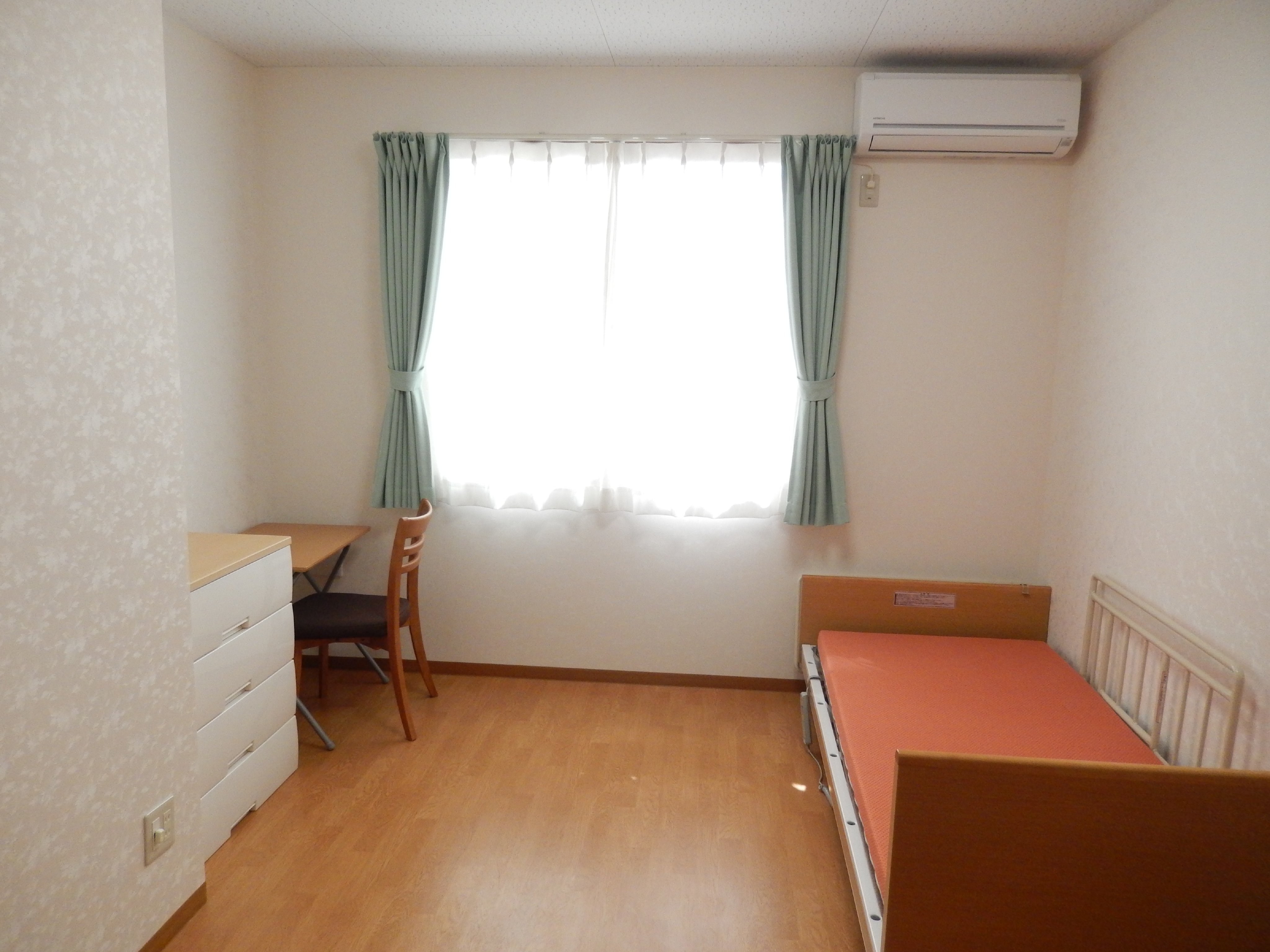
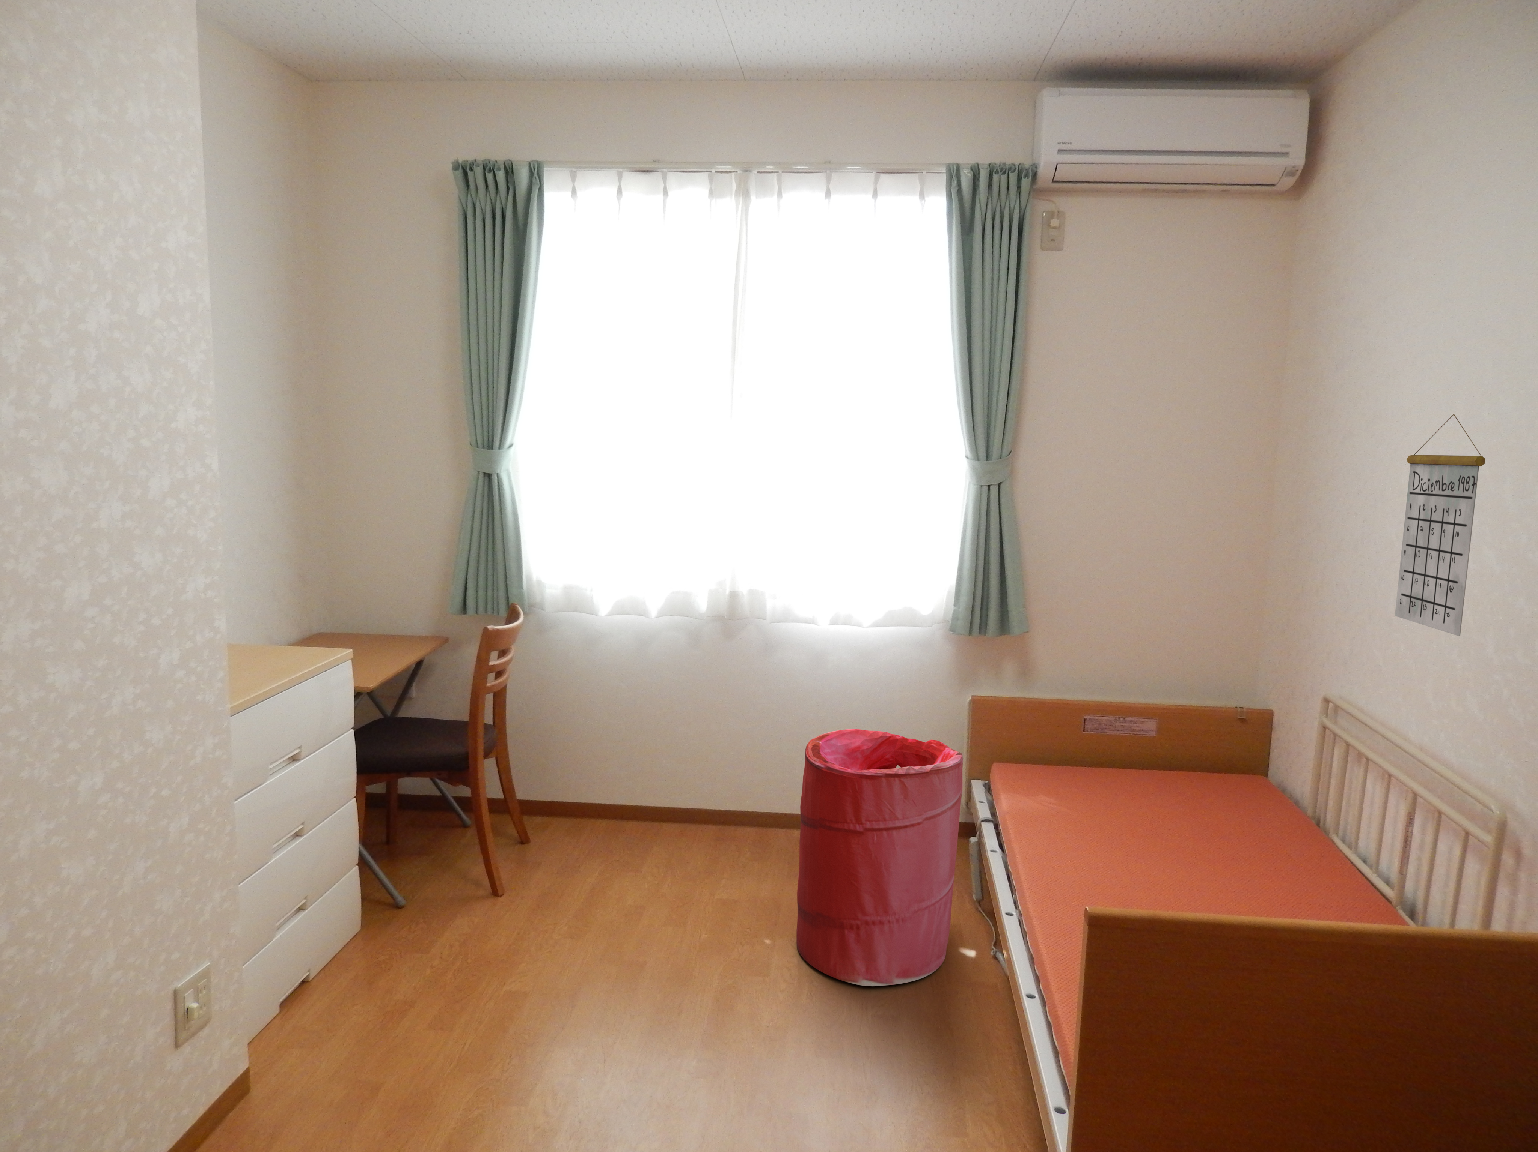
+ laundry hamper [796,728,963,986]
+ calendar [1395,414,1486,637]
